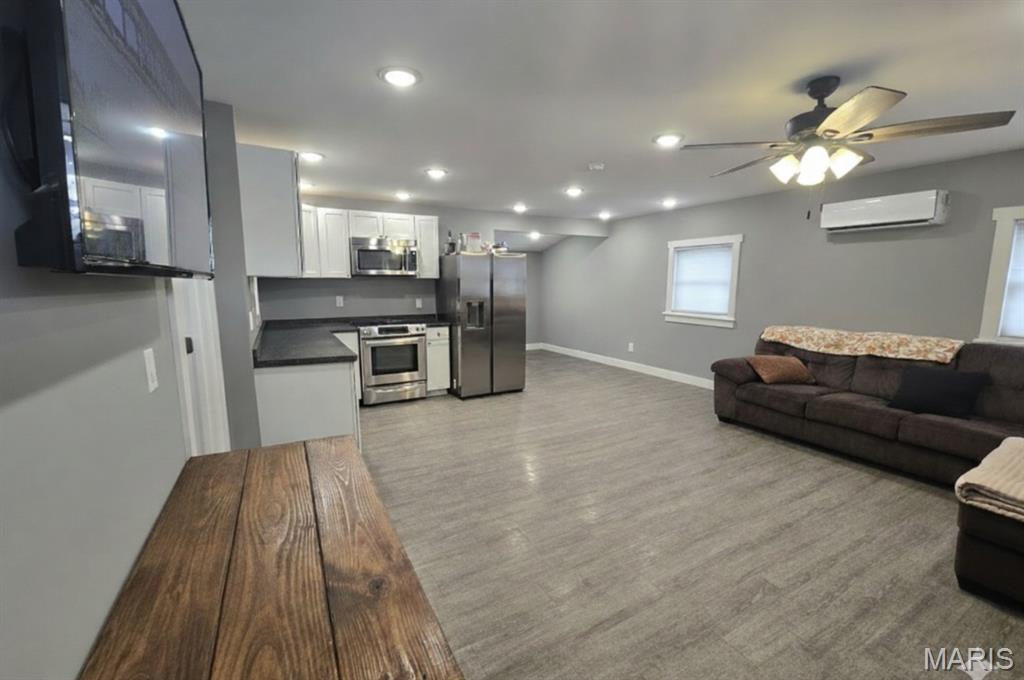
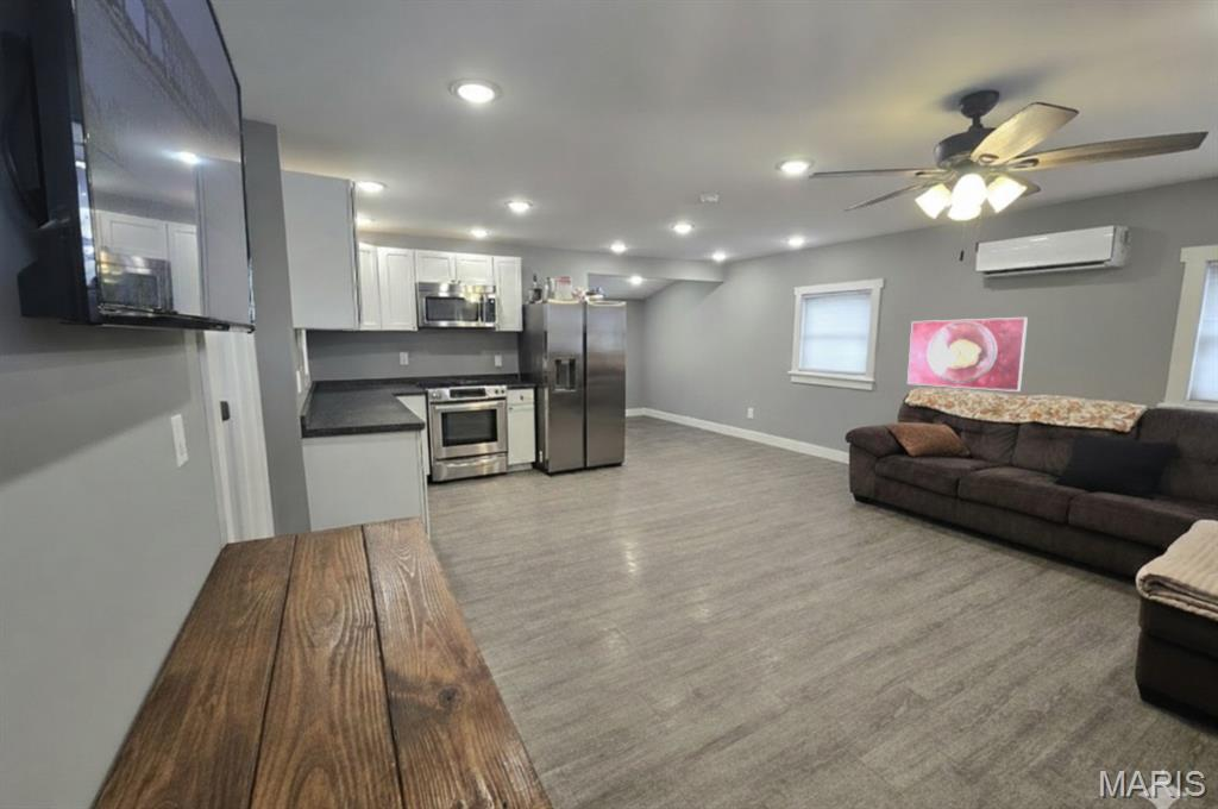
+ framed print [906,316,1029,393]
